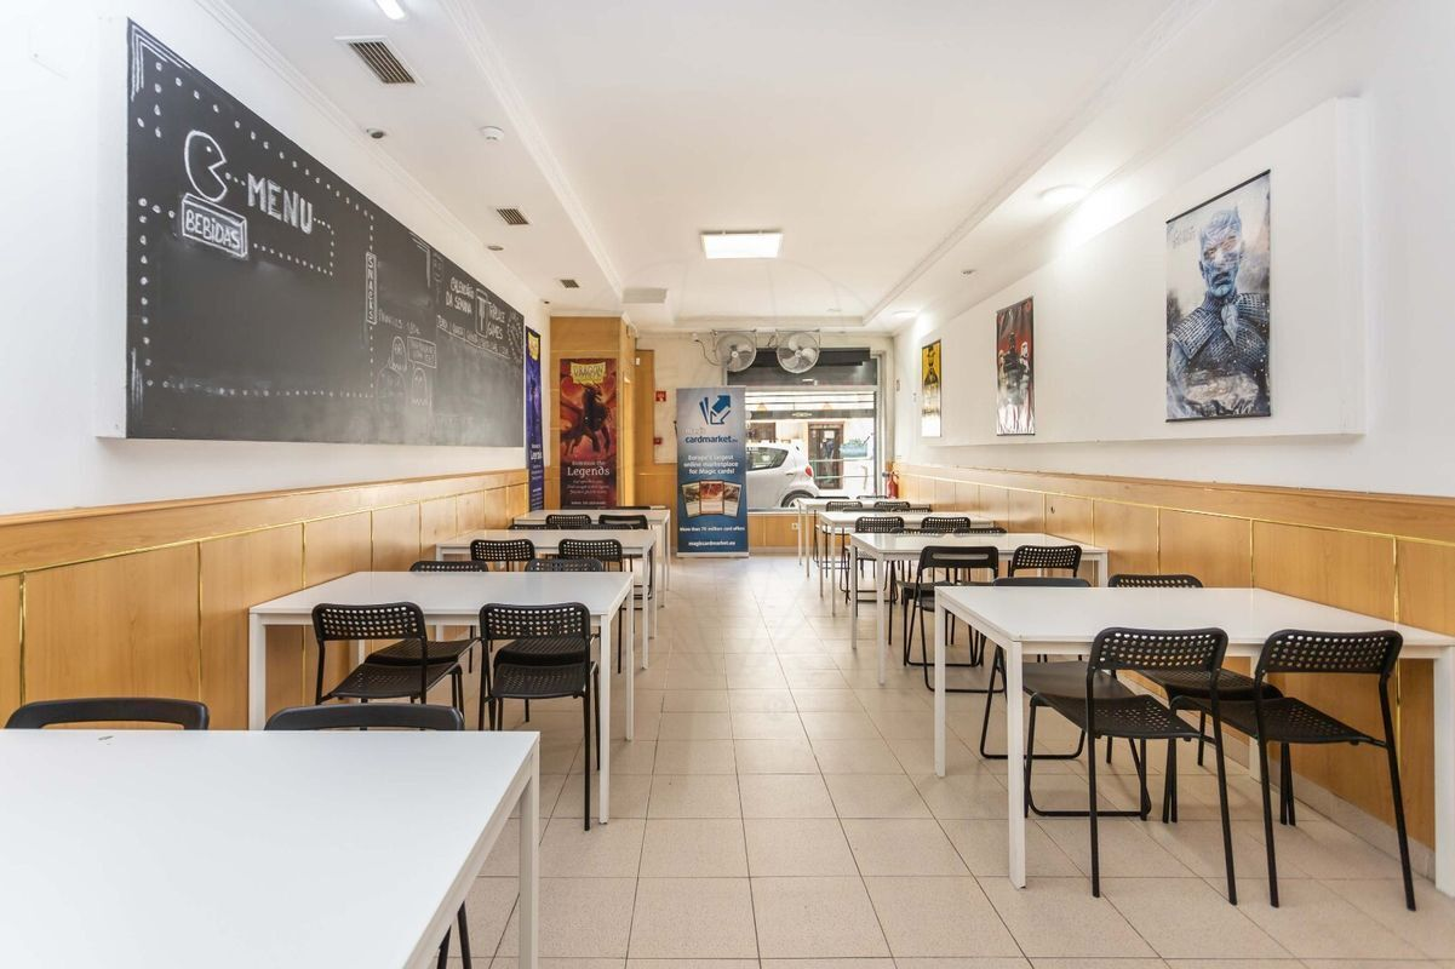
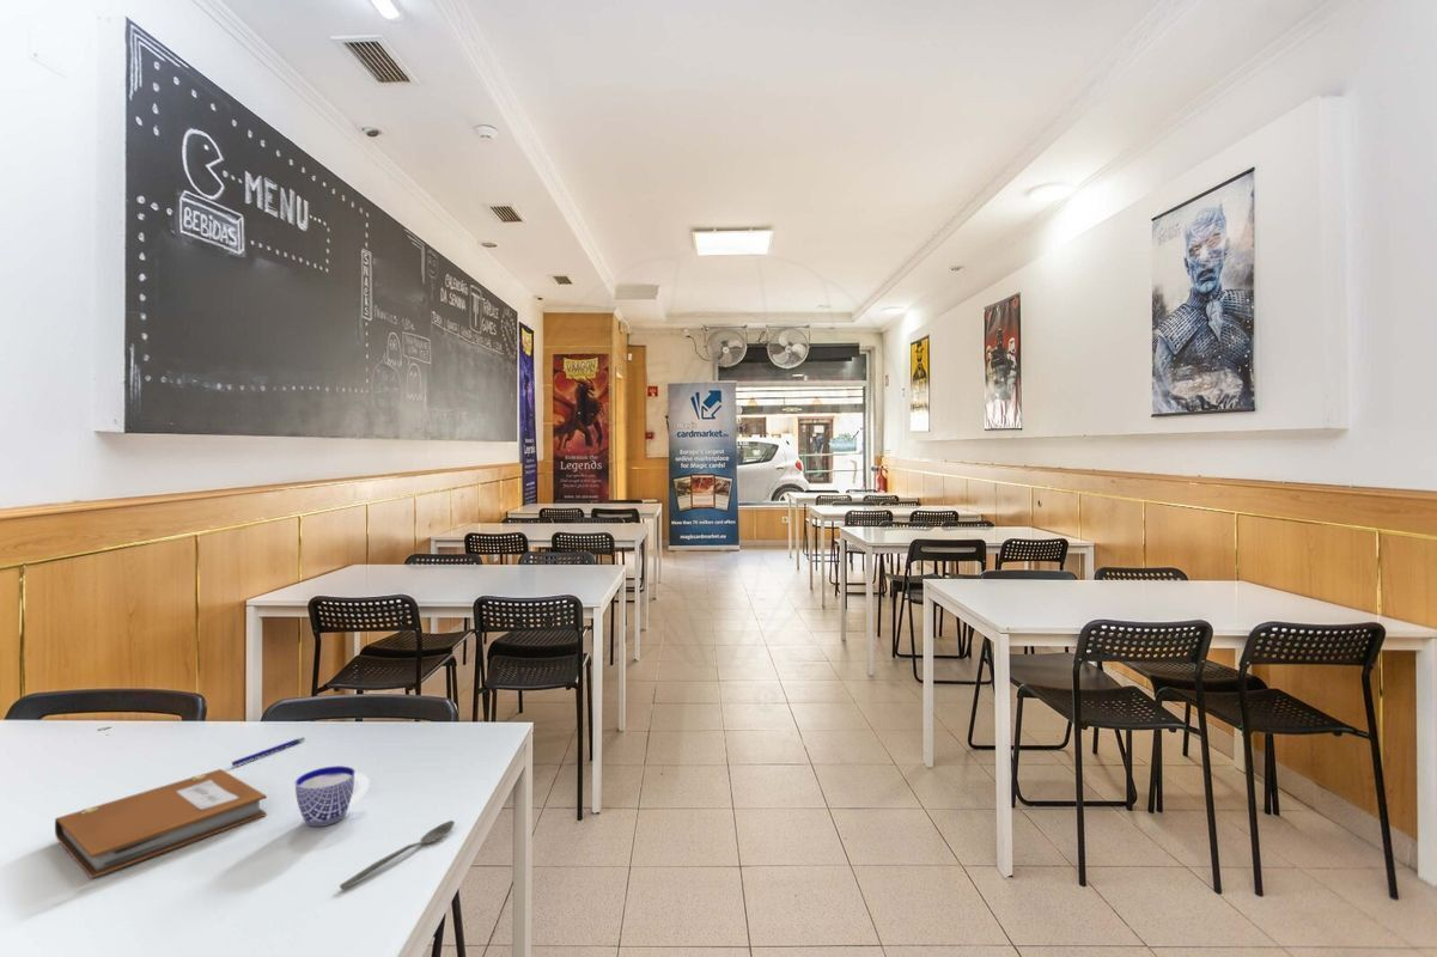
+ cup [294,764,371,828]
+ notebook [54,768,268,879]
+ spoon [339,819,456,890]
+ pen [231,736,305,767]
